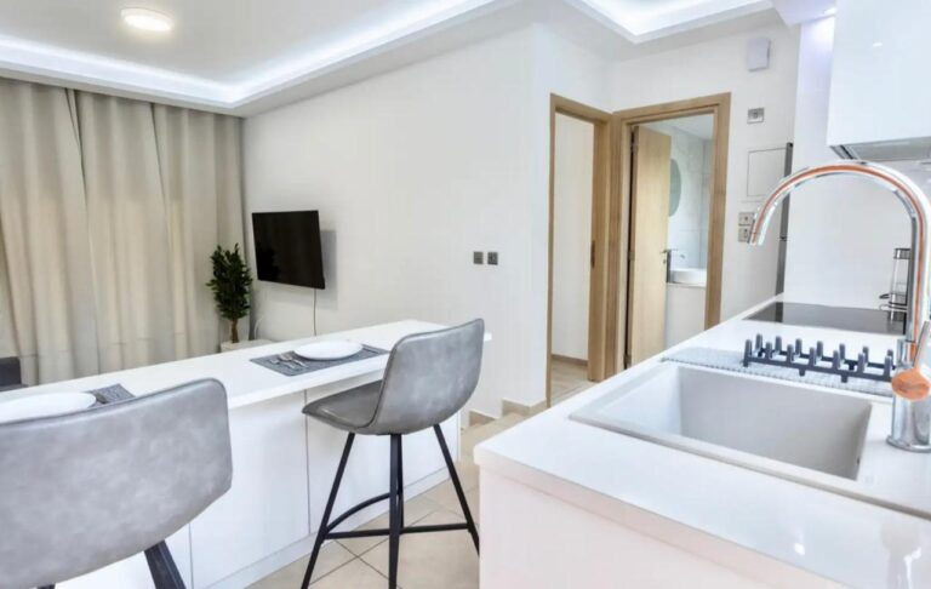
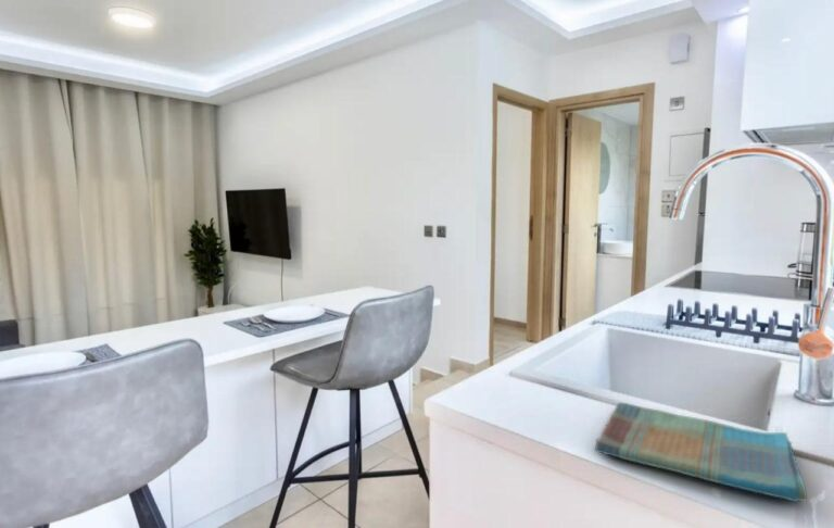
+ dish towel [594,402,808,503]
